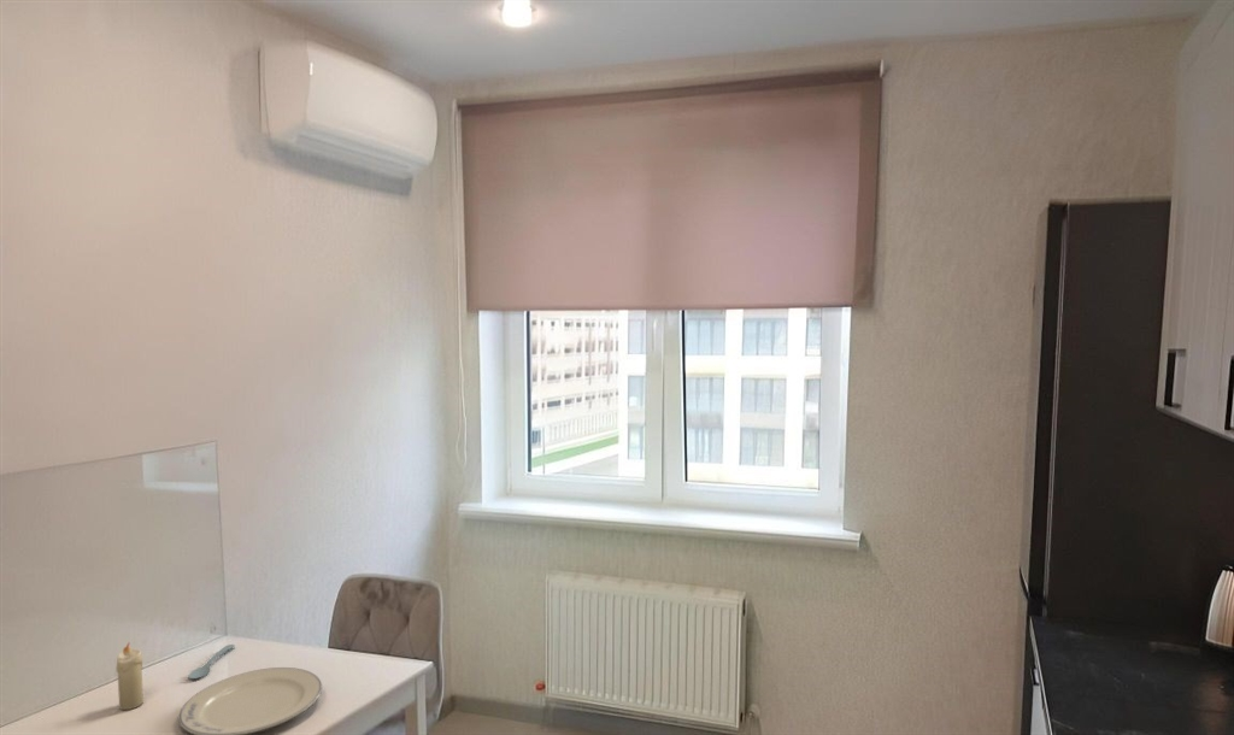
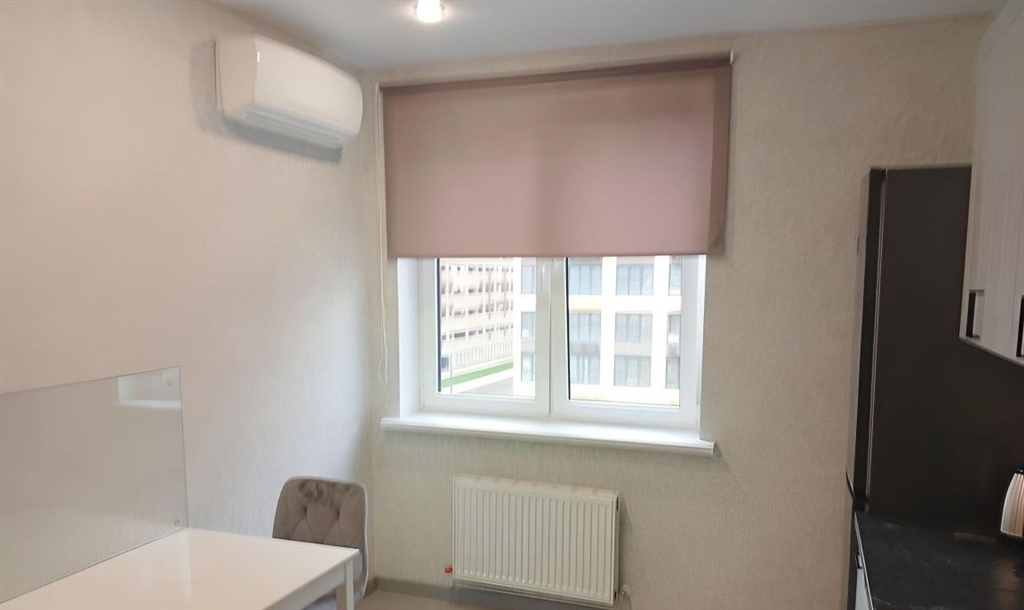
- candle [114,641,145,711]
- chinaware [177,666,323,735]
- spoon [188,643,236,680]
